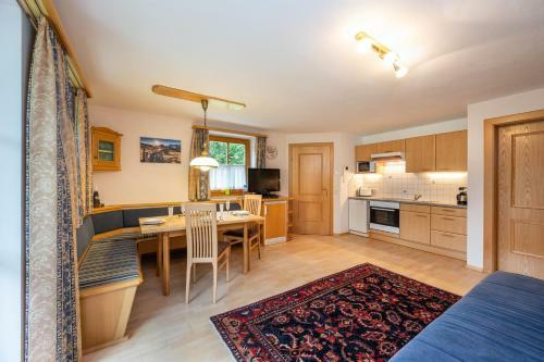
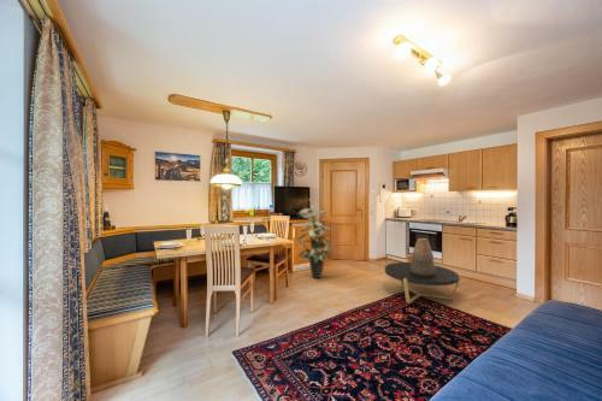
+ coffee table [384,261,461,305]
+ decorative urn [409,237,437,276]
+ indoor plant [296,205,334,279]
